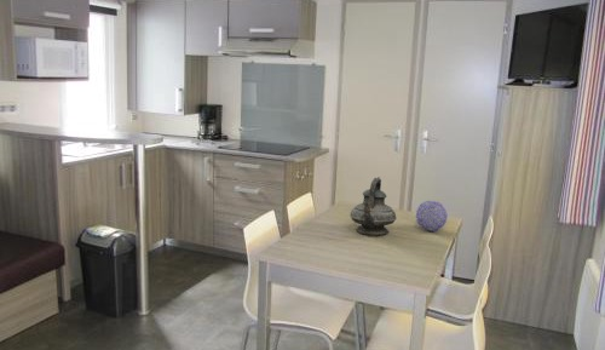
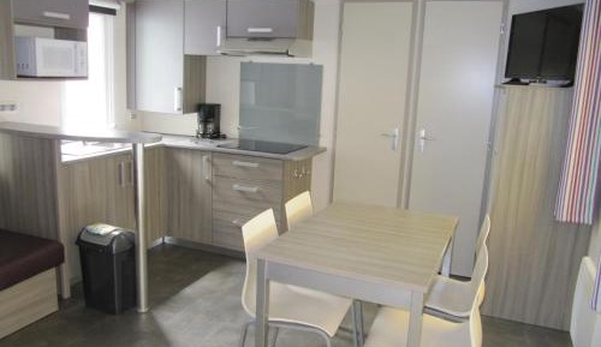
- teapot [348,176,398,236]
- decorative ball [415,200,449,233]
